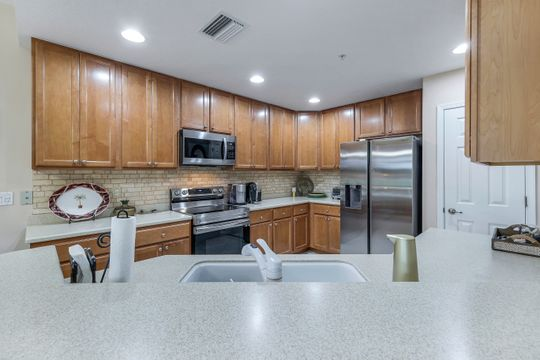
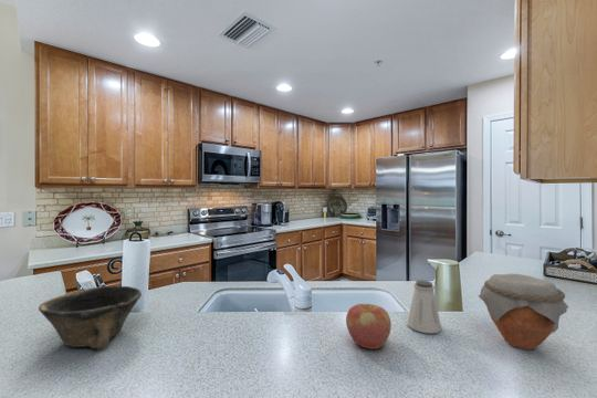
+ apple [345,303,392,350]
+ jar [478,272,570,350]
+ bowl [38,285,143,350]
+ saltshaker [407,280,442,334]
